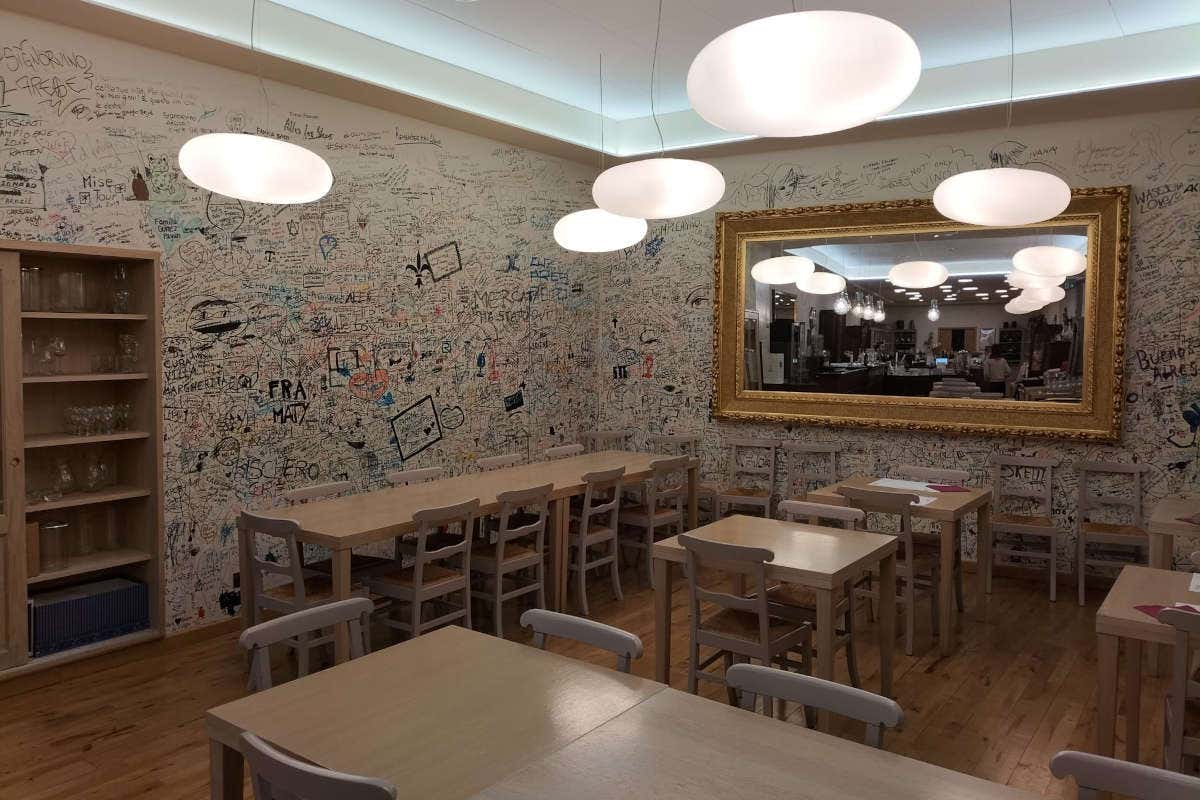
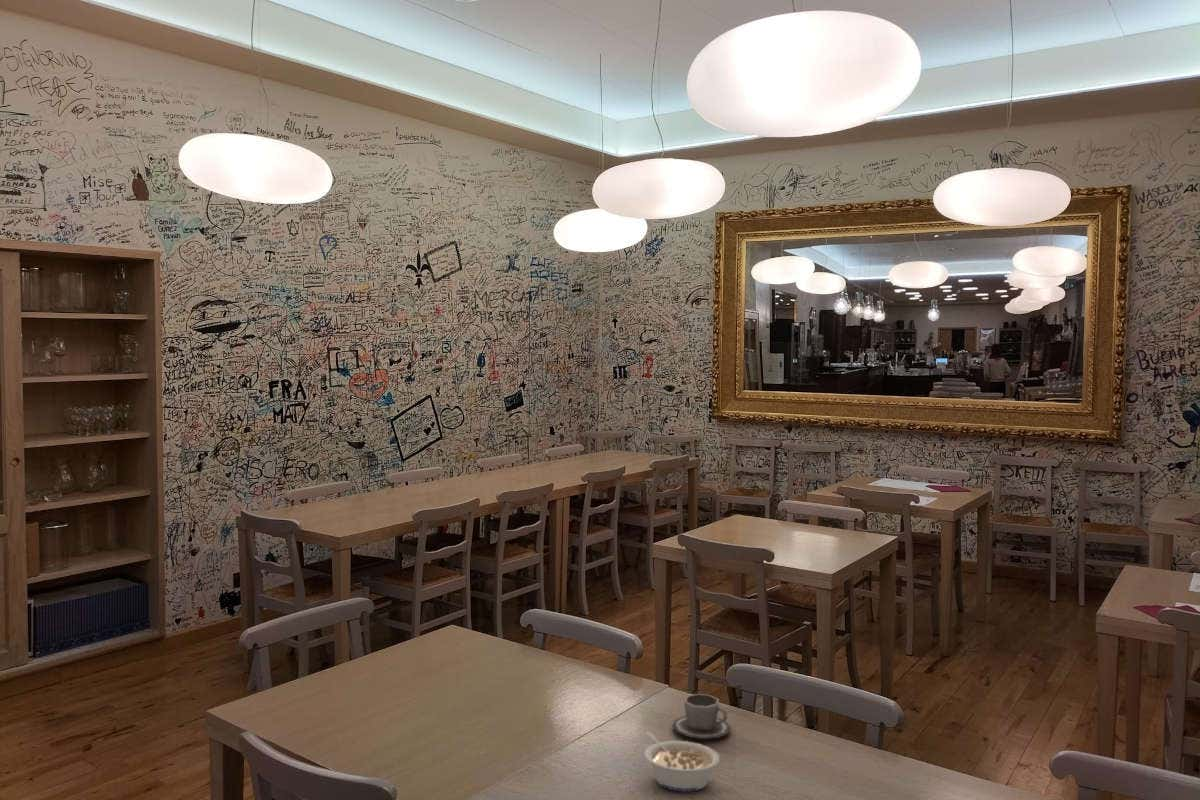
+ cup [671,693,732,740]
+ legume [643,731,720,792]
